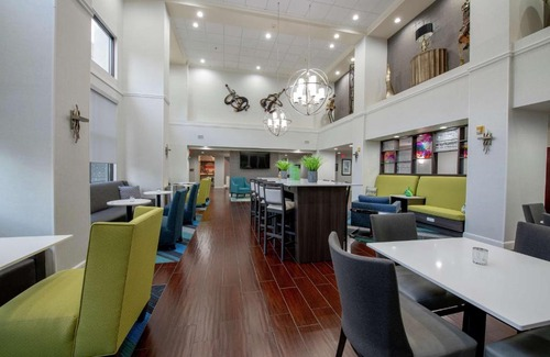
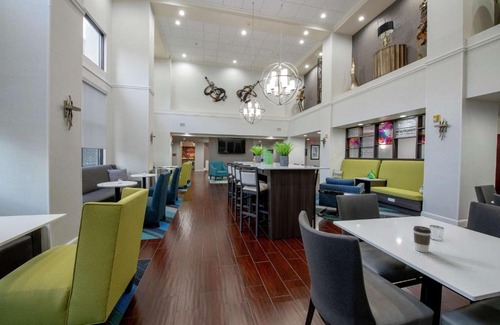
+ coffee cup [412,225,432,254]
